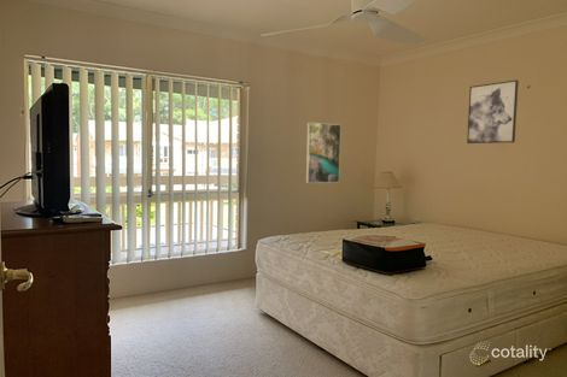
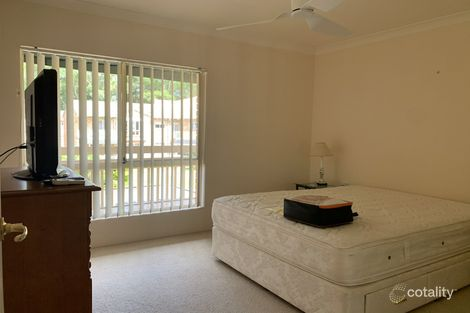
- wall art [466,79,519,145]
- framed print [305,122,343,184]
